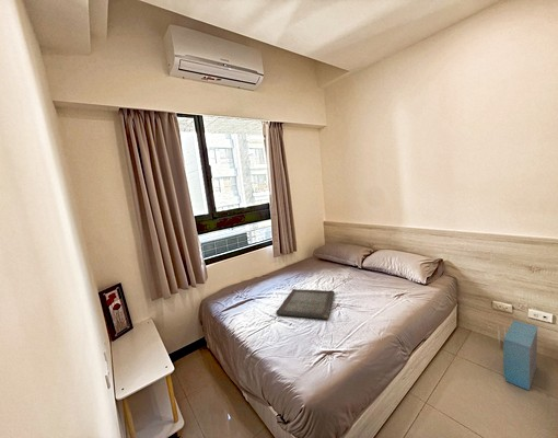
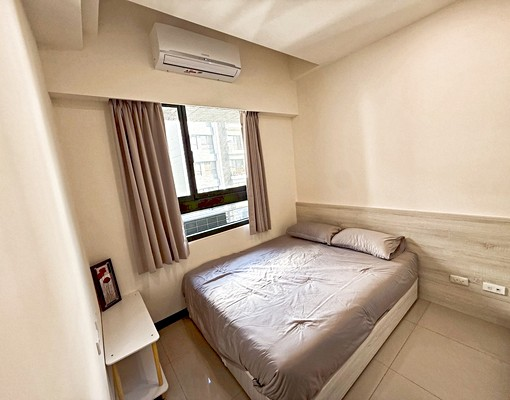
- storage bin [497,320,539,392]
- serving tray [275,288,335,320]
